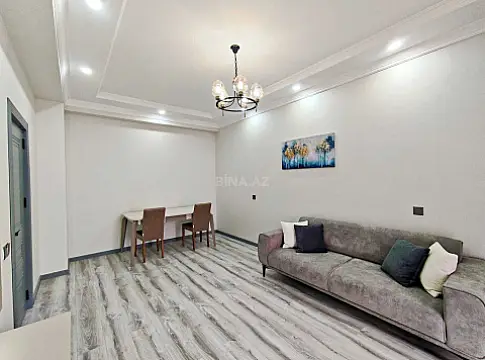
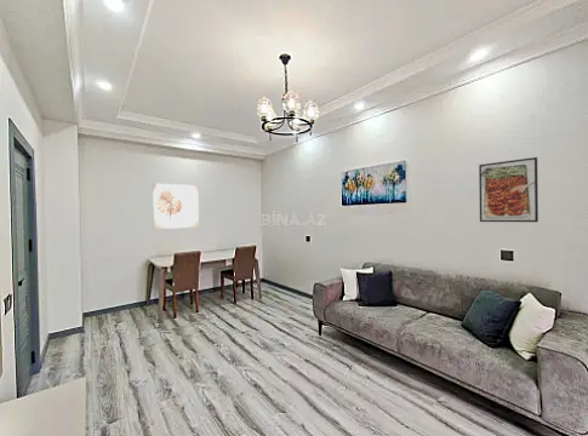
+ wall art [152,182,200,230]
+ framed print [478,156,540,223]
